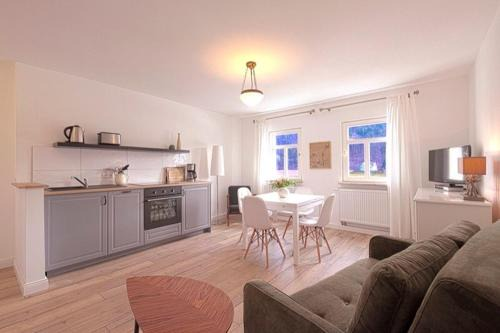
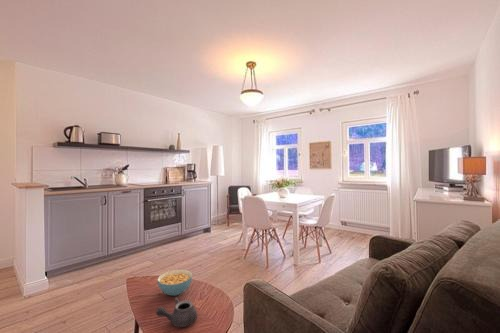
+ teapot [155,297,198,328]
+ cereal bowl [156,268,193,297]
